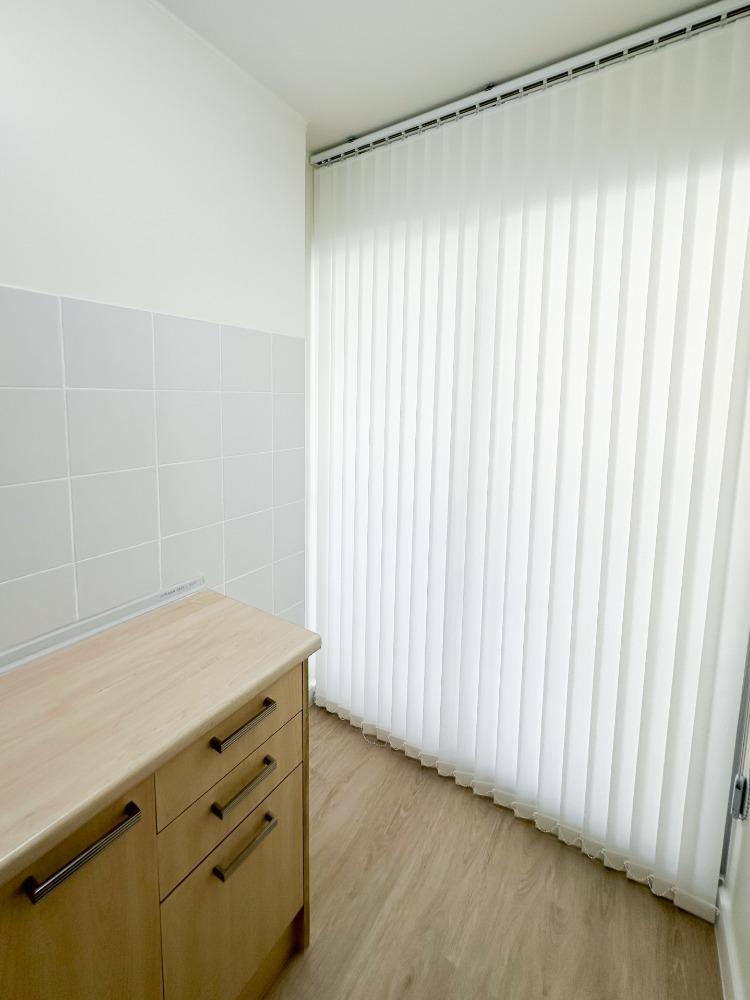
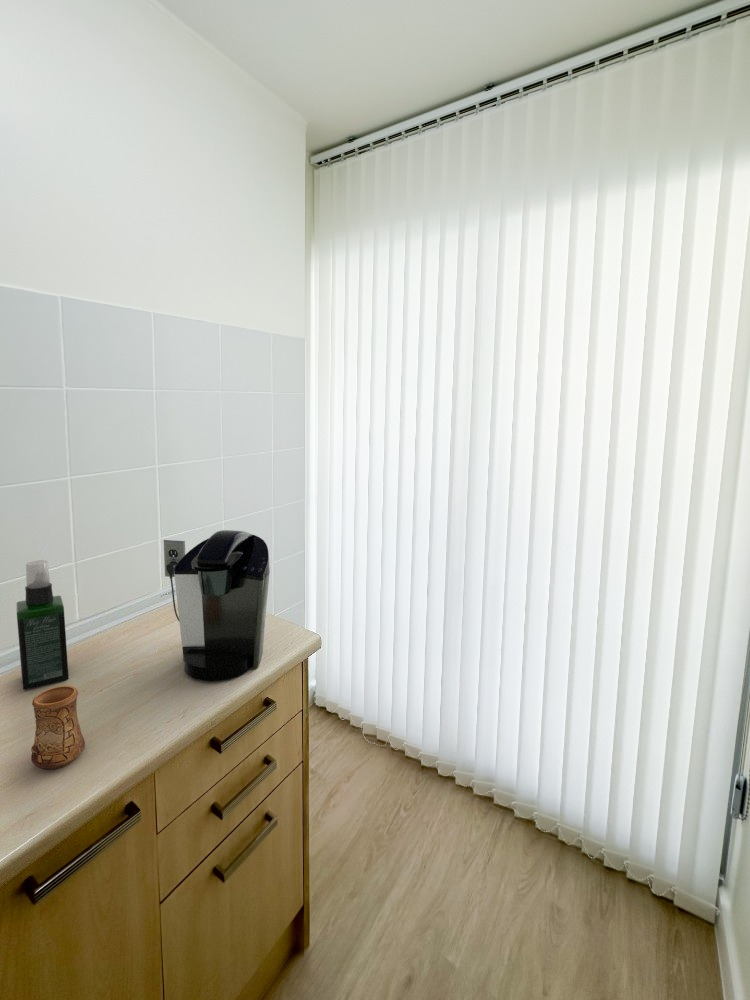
+ cup [30,685,86,771]
+ spray bottle [16,559,70,691]
+ coffee maker [163,529,271,682]
